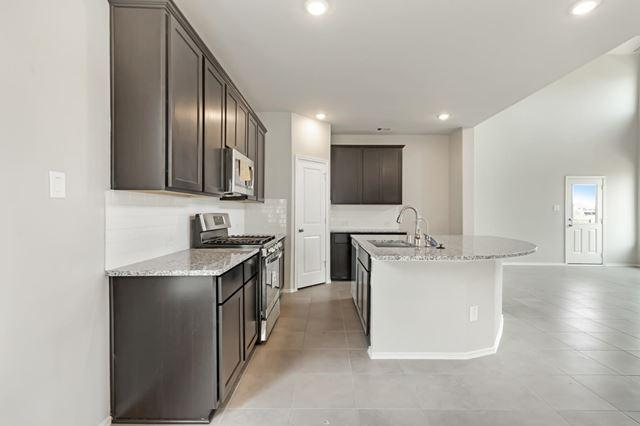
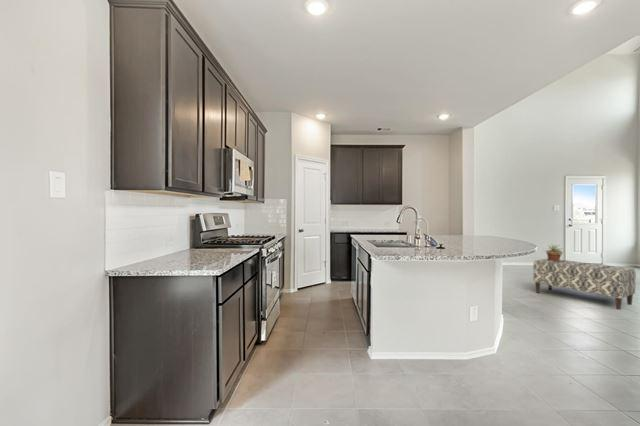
+ potted plant [543,244,565,261]
+ bench [532,258,637,311]
